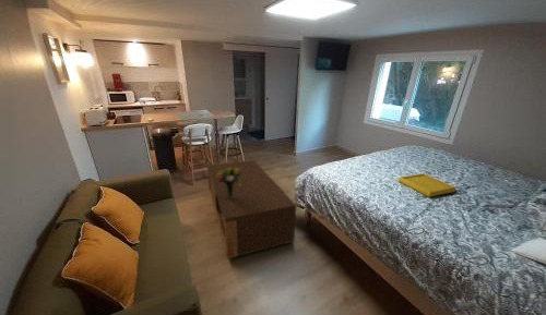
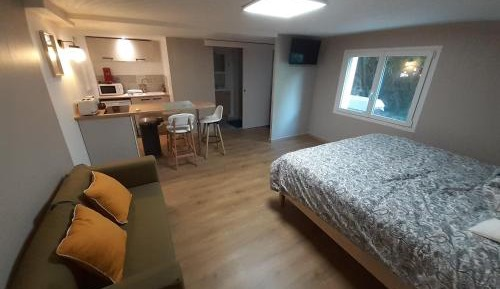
- coffee table [206,159,297,259]
- serving tray [397,172,458,198]
- bouquet [217,167,242,198]
